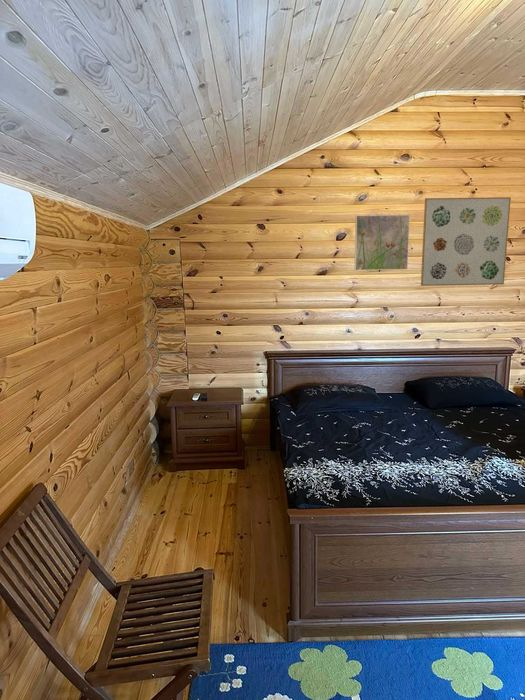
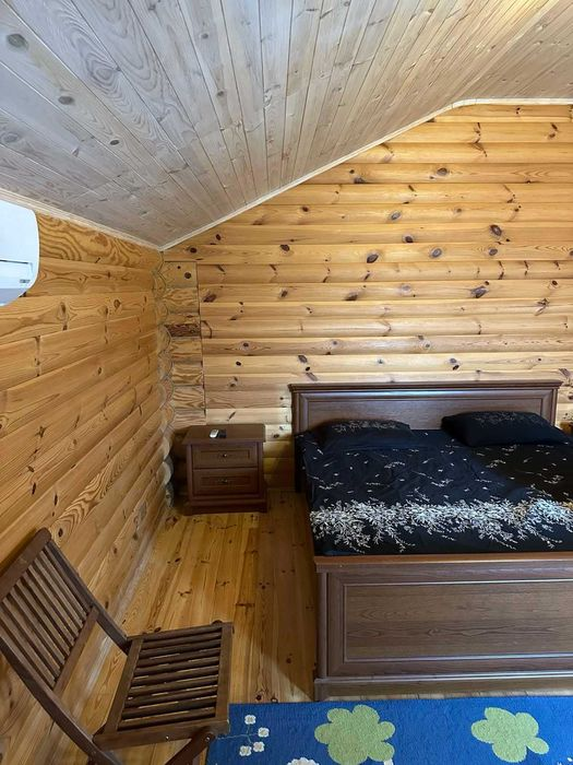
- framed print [353,214,411,271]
- wall art [420,196,512,287]
